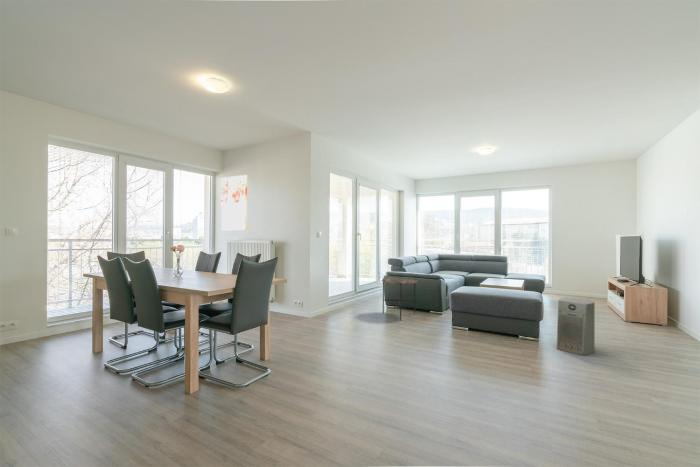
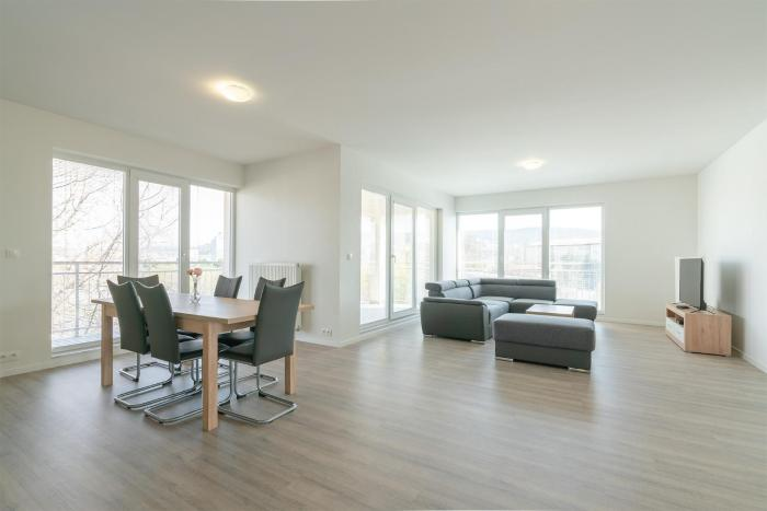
- fan [556,297,596,357]
- side table [381,277,419,322]
- wall art [220,174,248,231]
